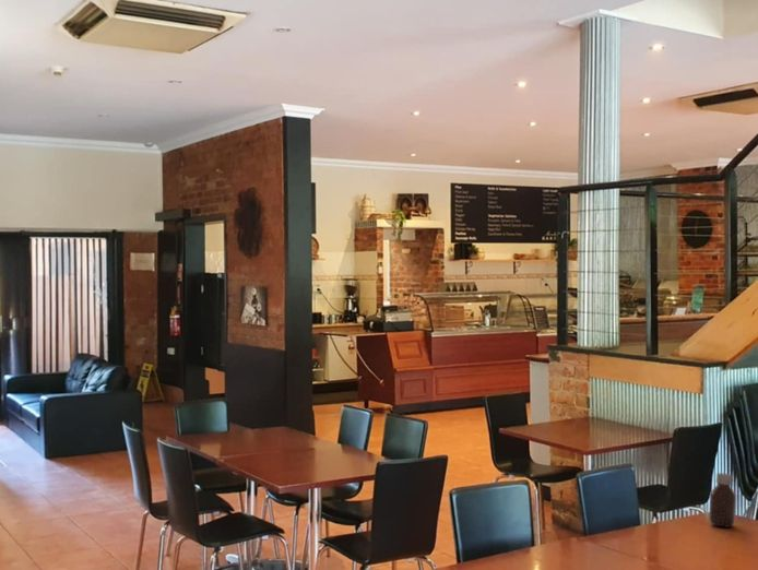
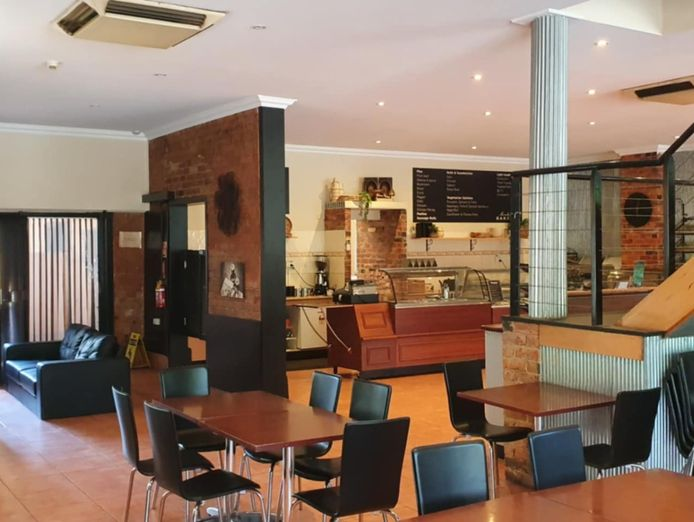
- bottle [708,472,737,529]
